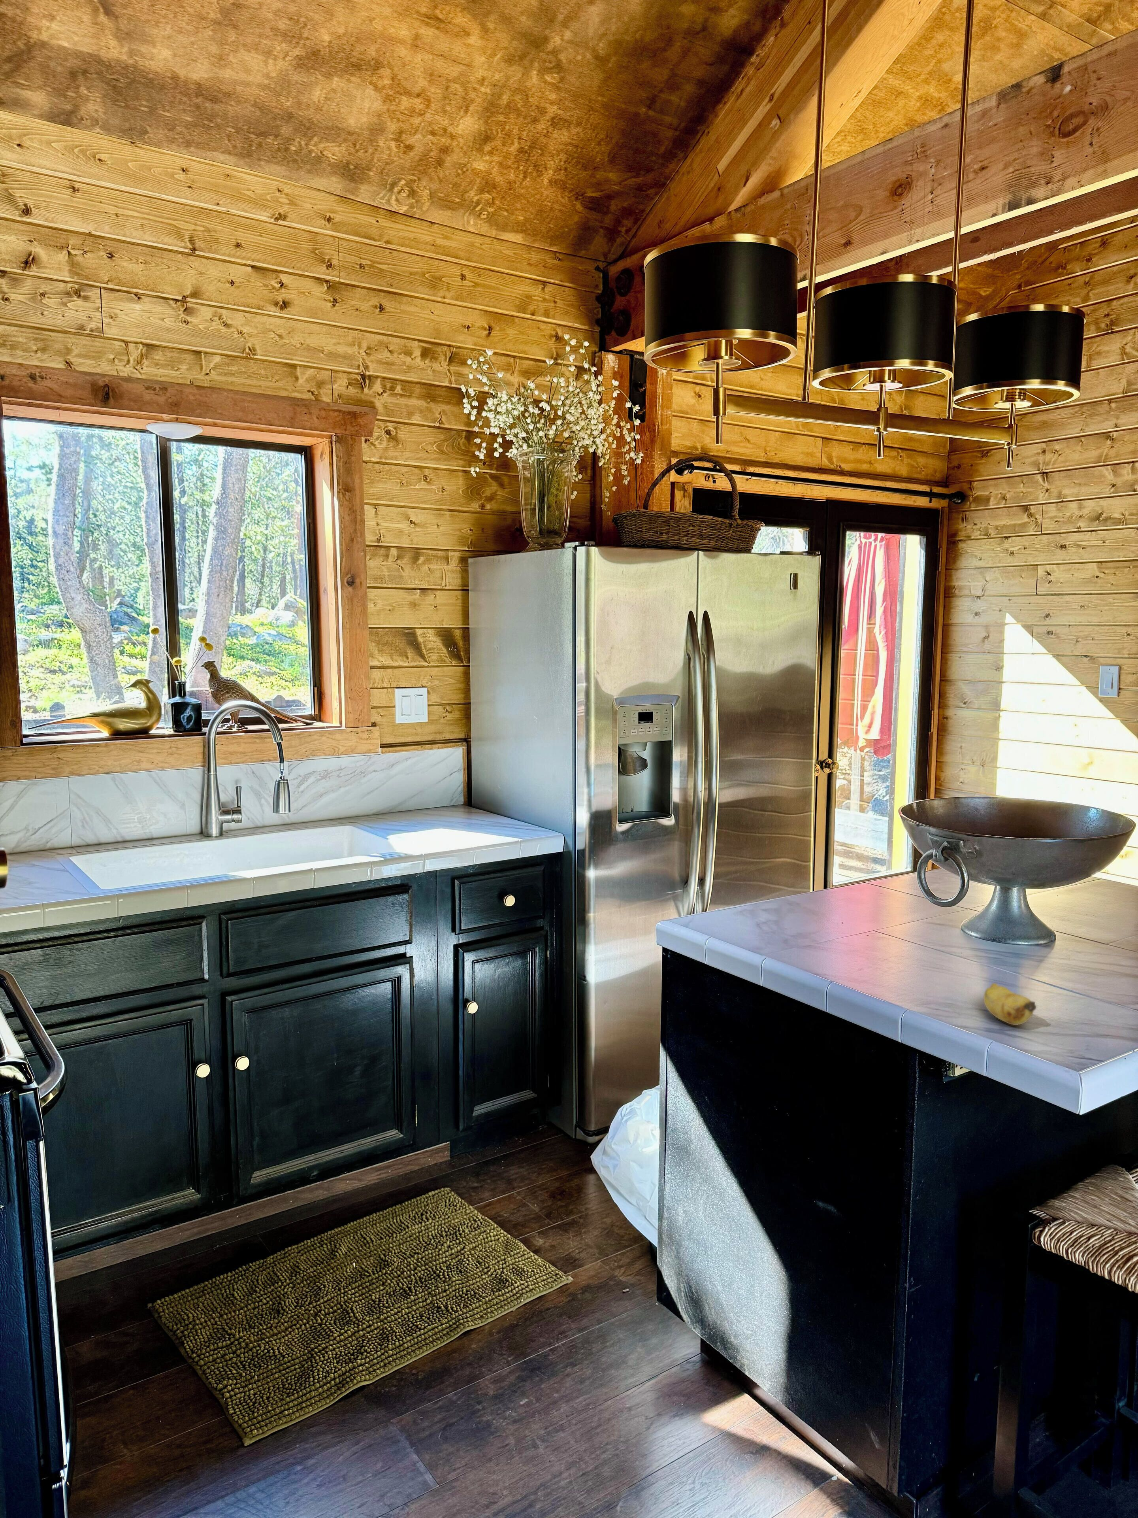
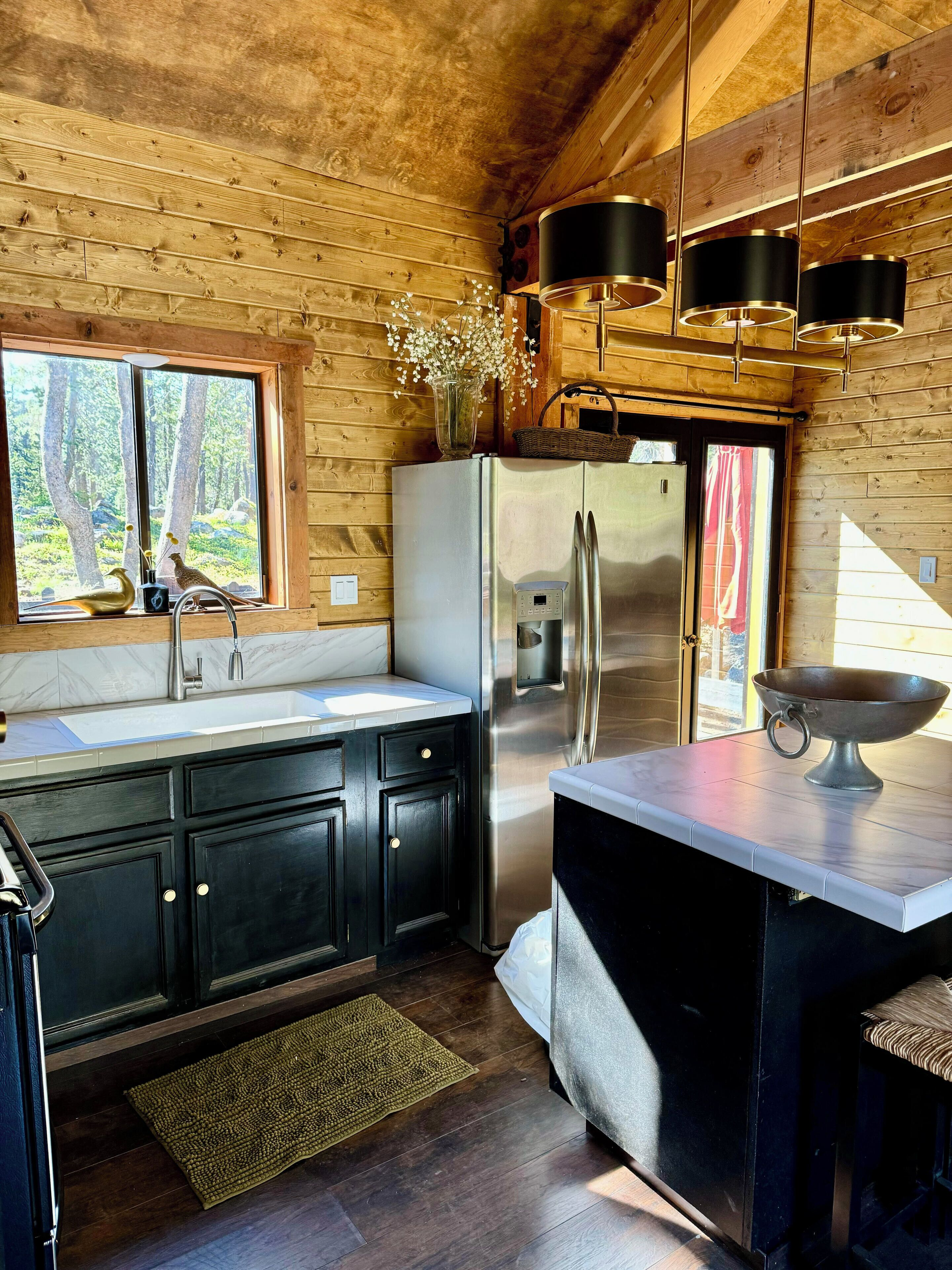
- banana [983,983,1036,1026]
